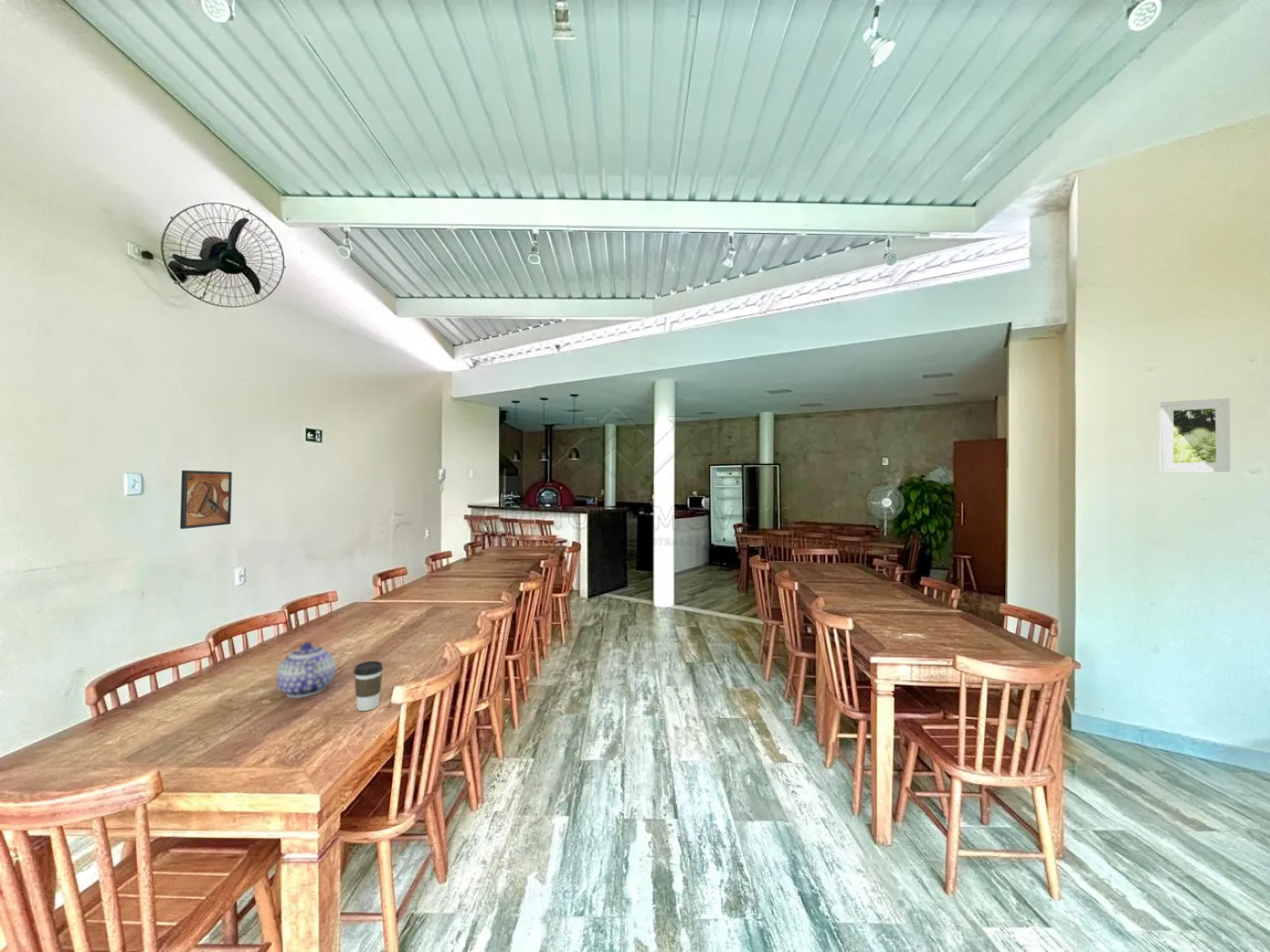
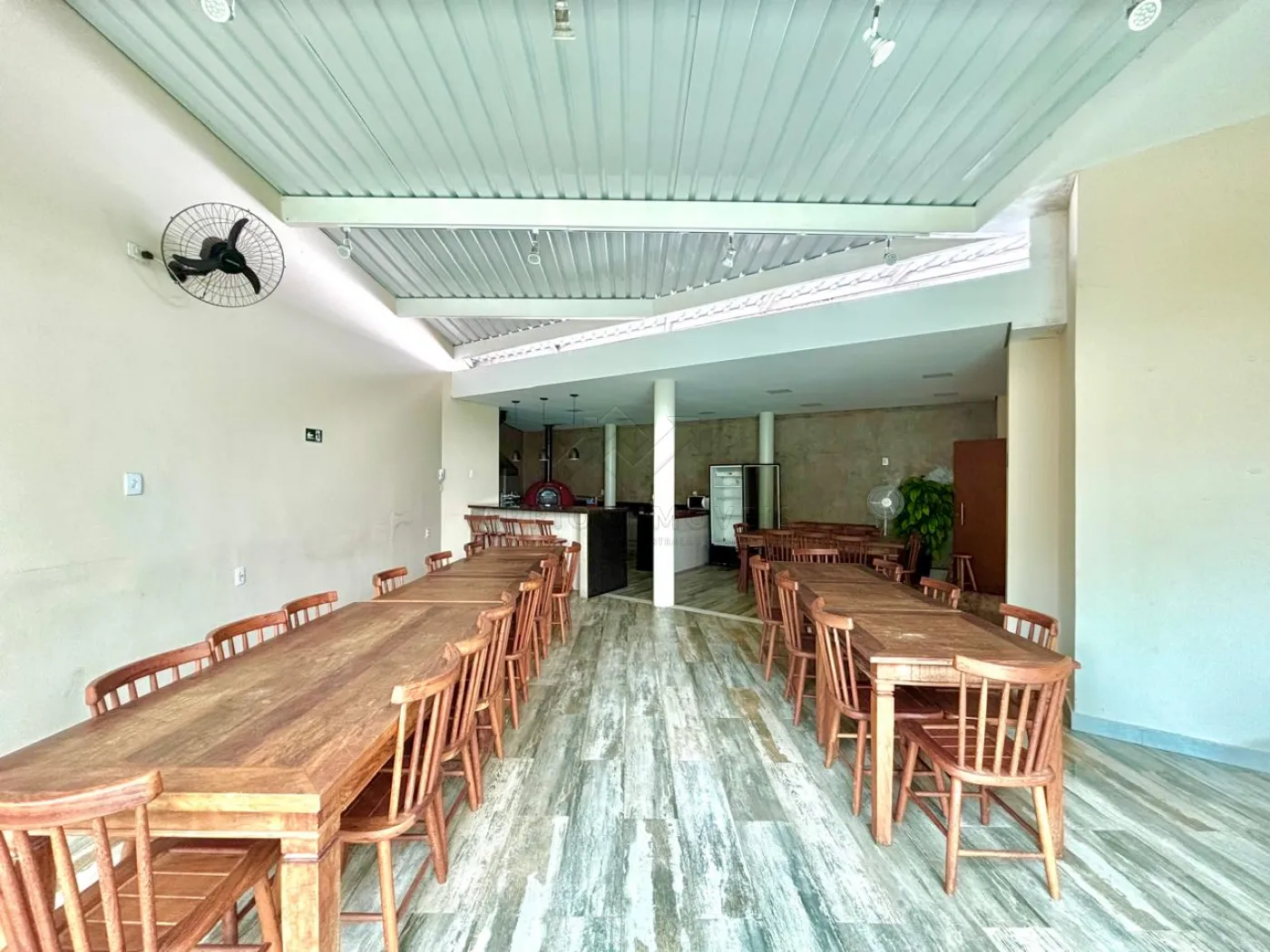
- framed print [1158,397,1231,473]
- teapot [276,641,337,699]
- coffee cup [353,660,384,712]
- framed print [180,470,233,529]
